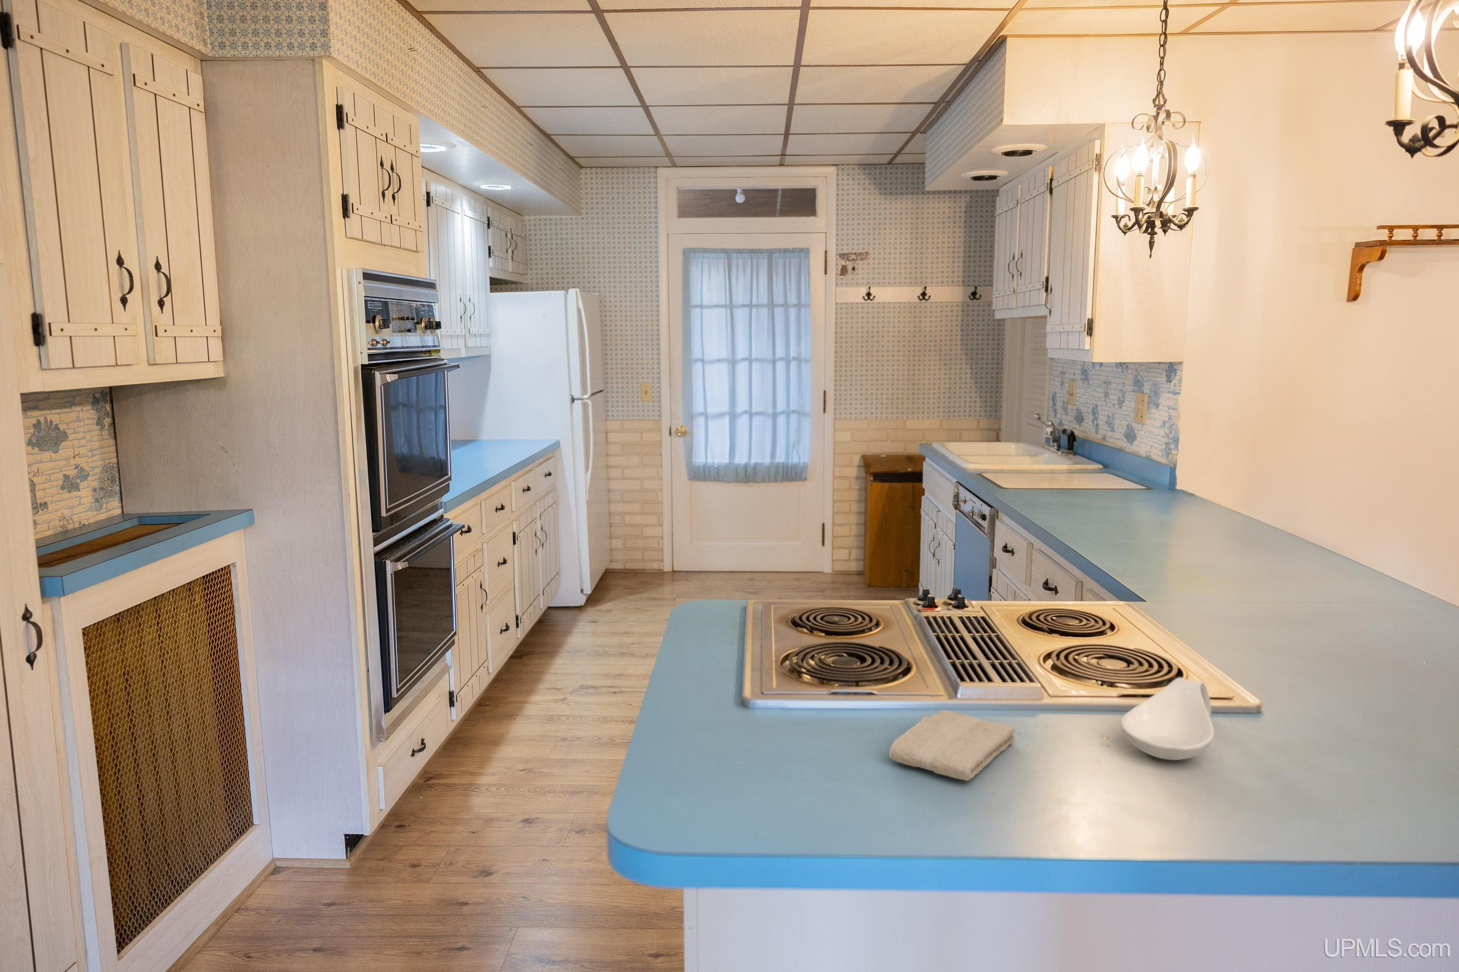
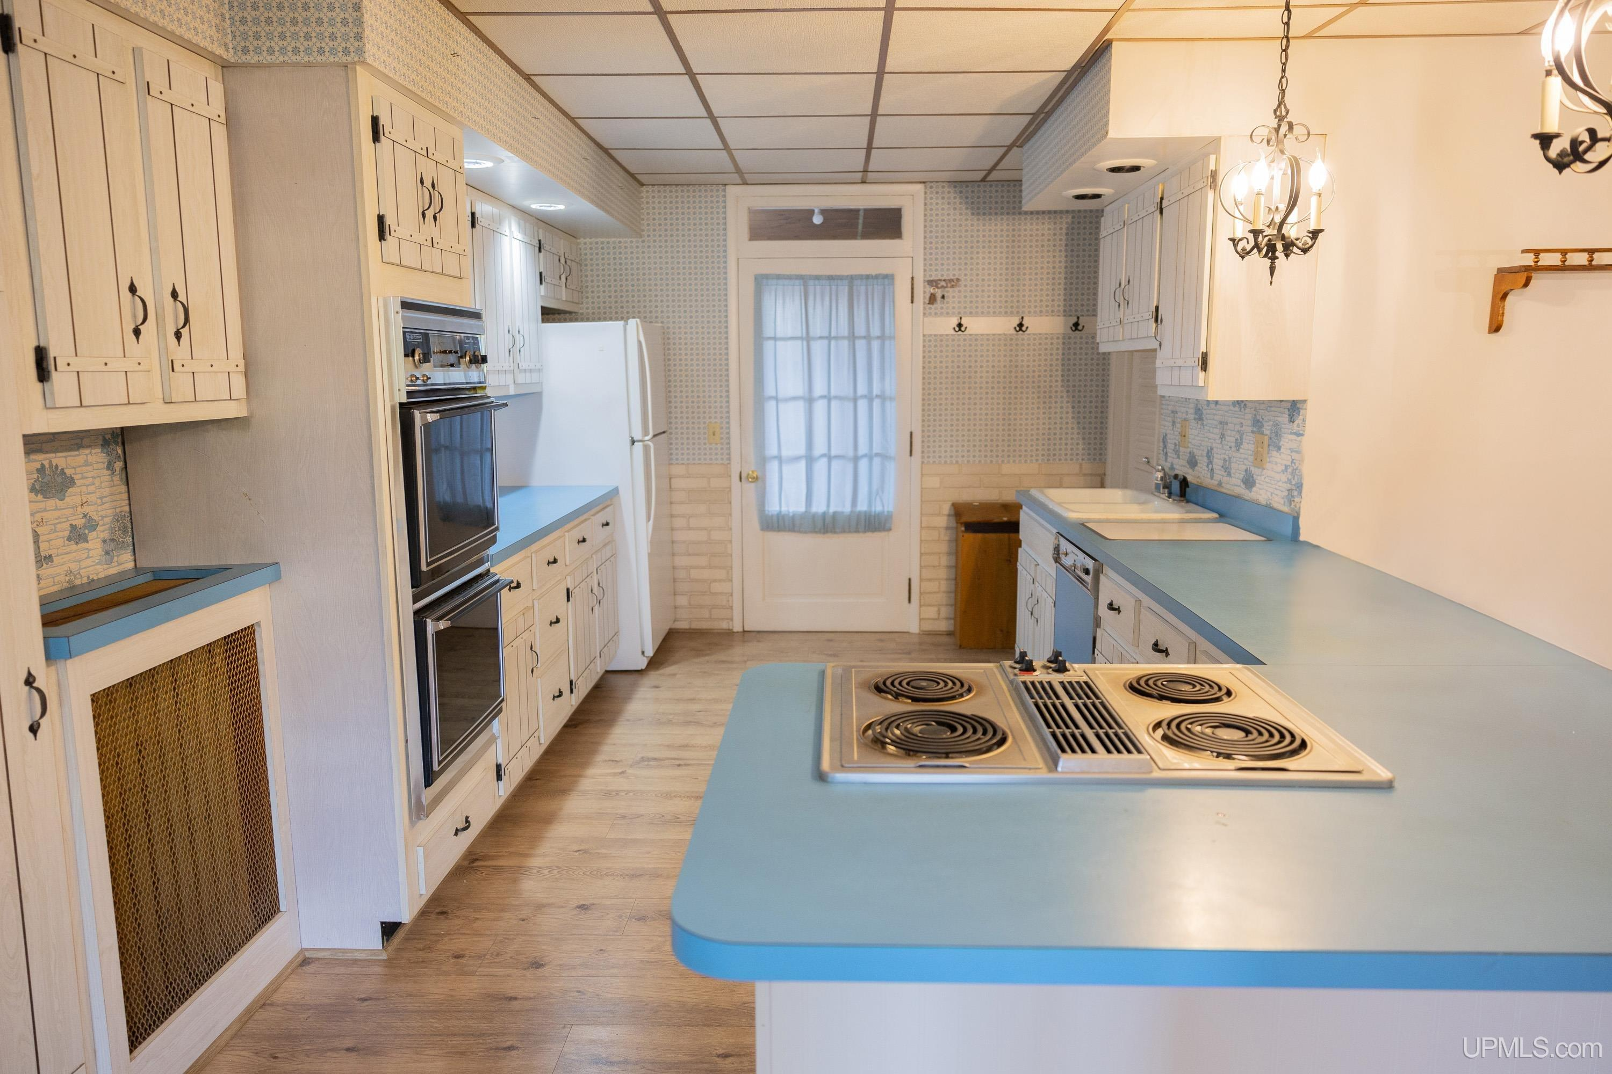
- washcloth [888,709,1016,781]
- spoon rest [1120,677,1215,760]
